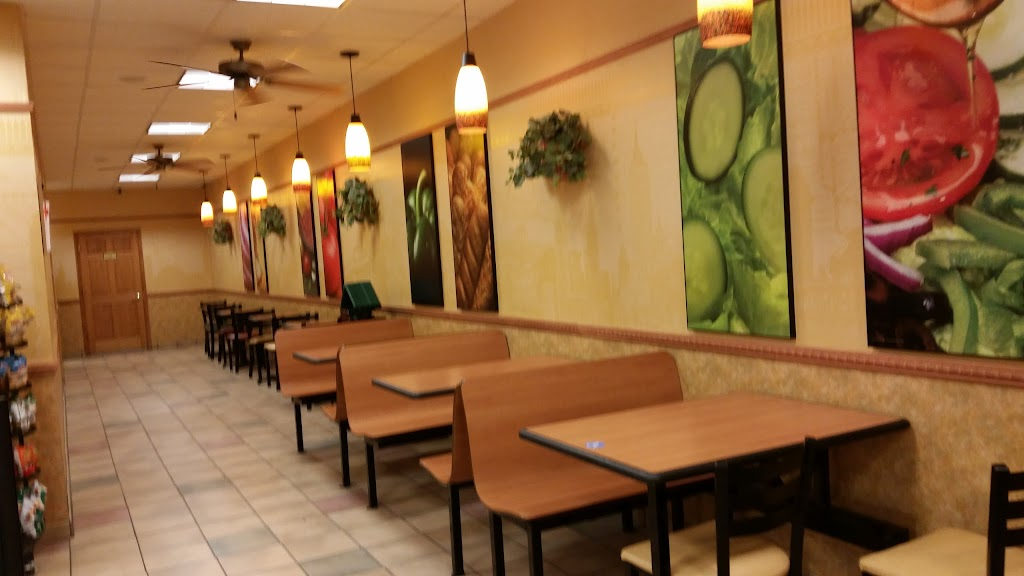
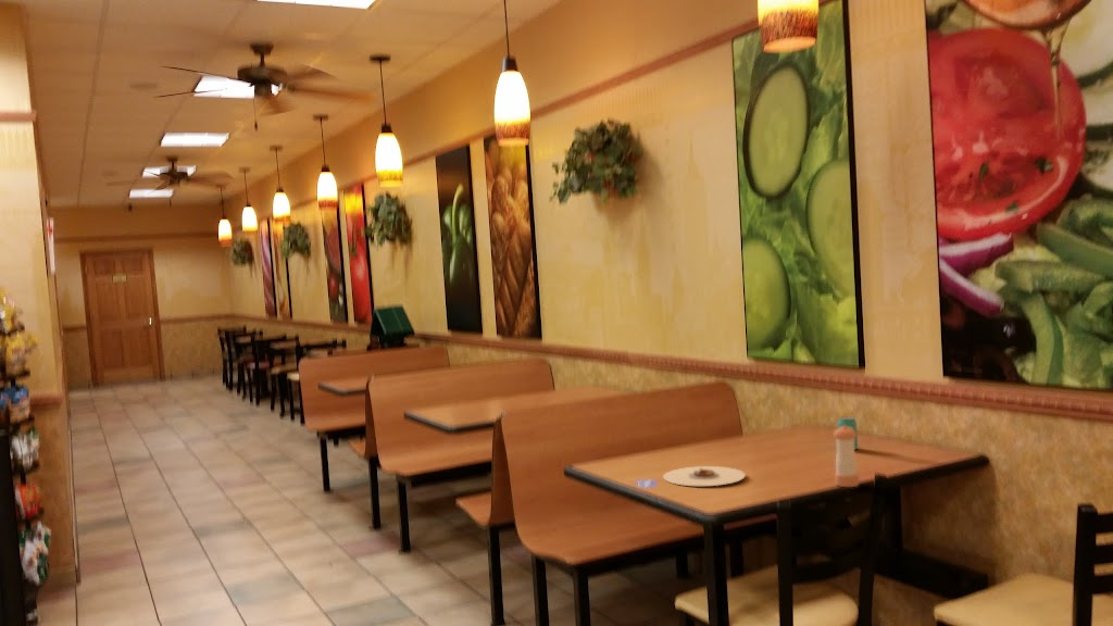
+ plate [662,465,747,487]
+ beverage can [837,415,859,451]
+ pepper shaker [833,426,860,488]
